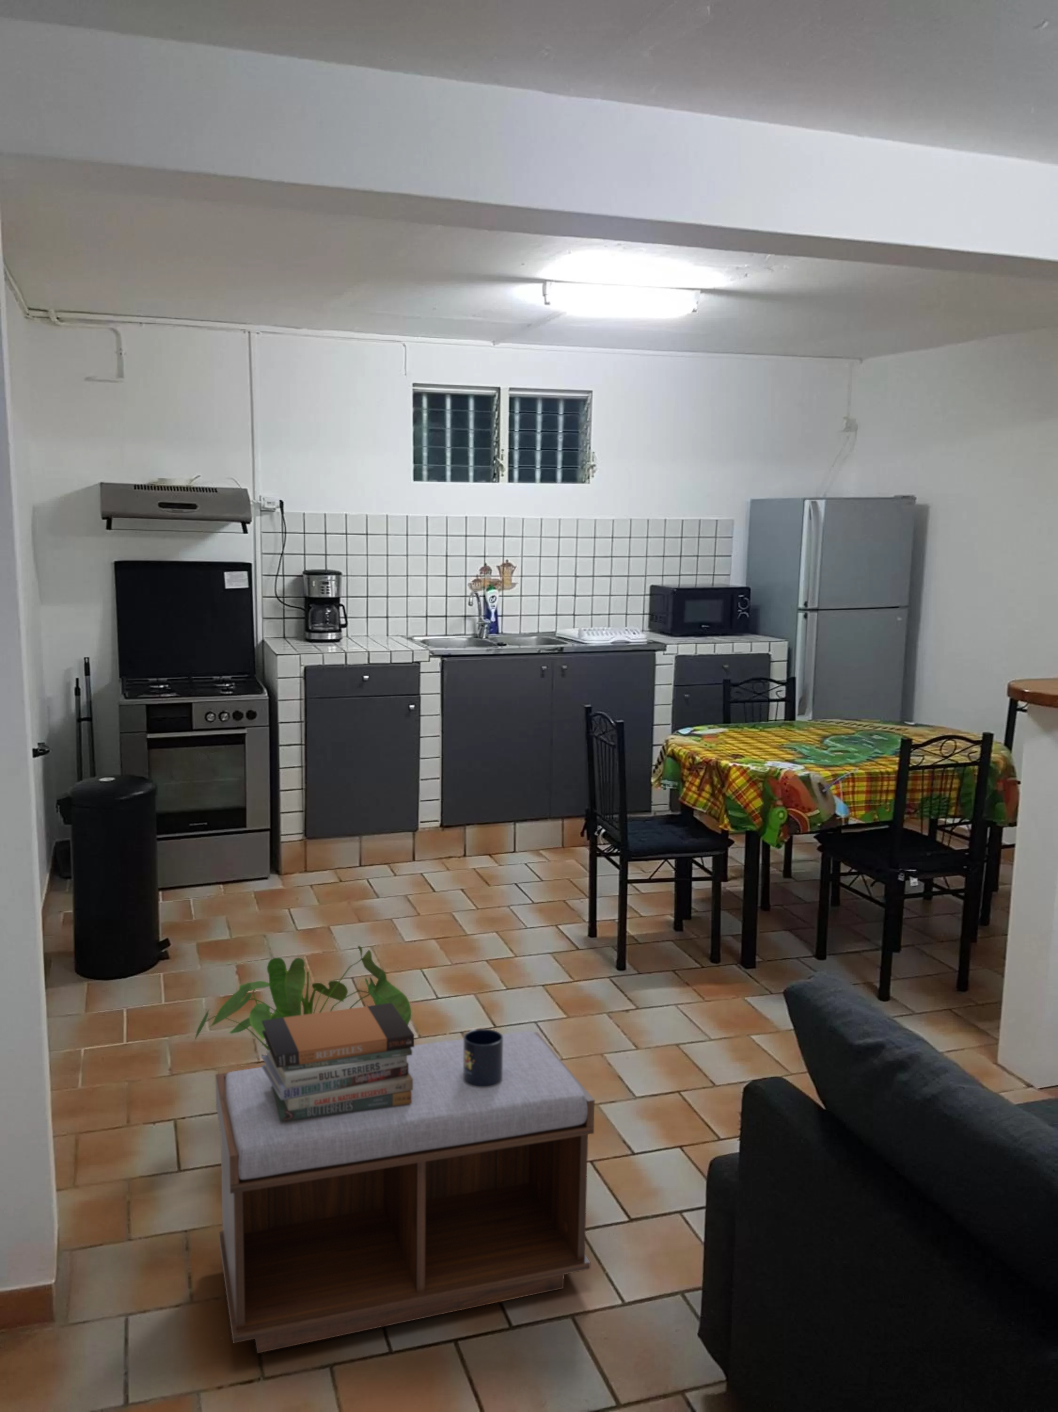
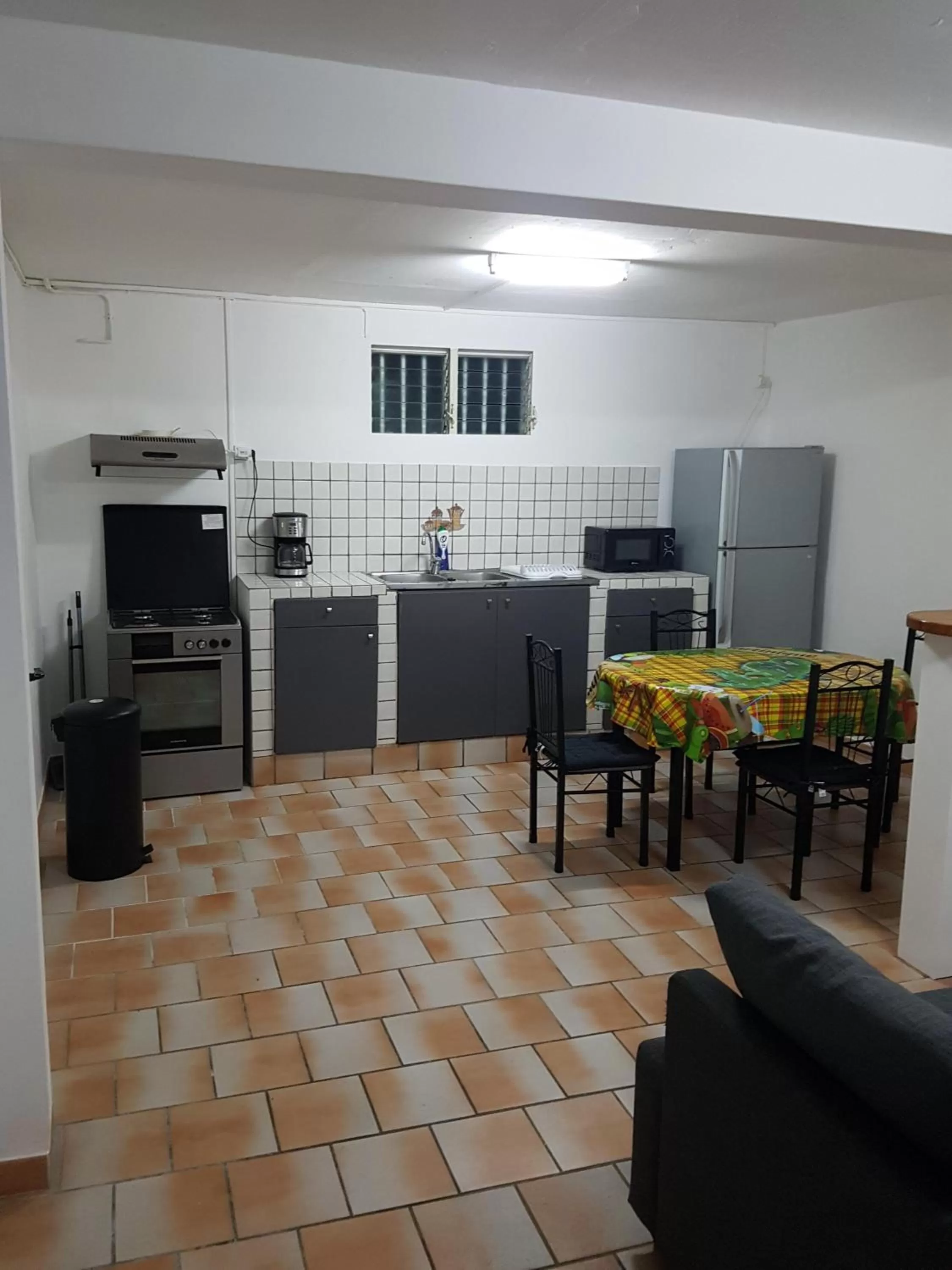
- mug [463,1028,503,1087]
- house plant [192,945,412,1056]
- bench [214,1031,596,1354]
- book stack [261,1003,415,1122]
